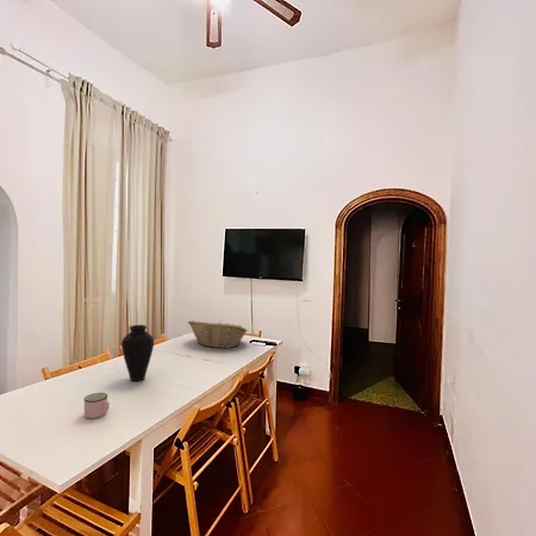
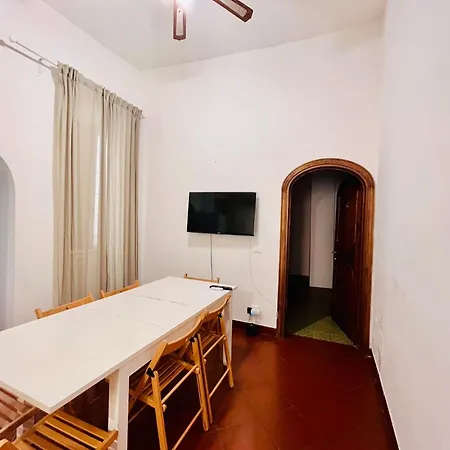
- fruit basket [187,319,249,349]
- vase [120,324,155,382]
- mug [83,392,111,419]
